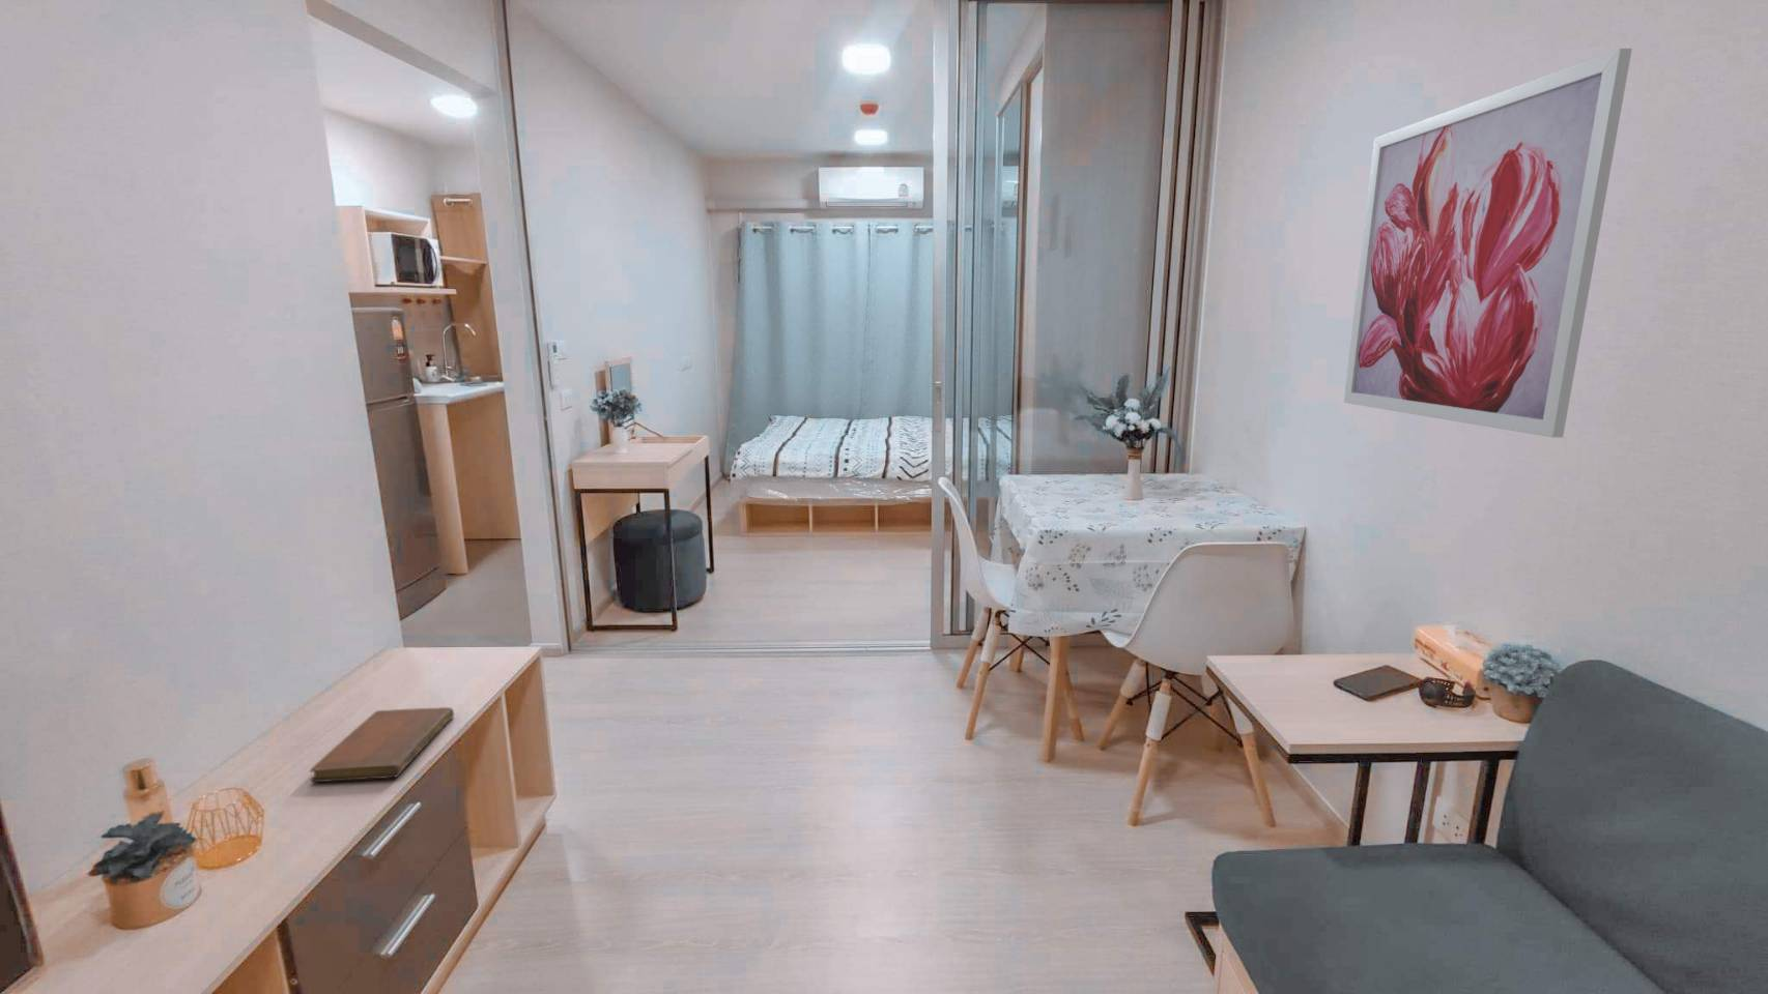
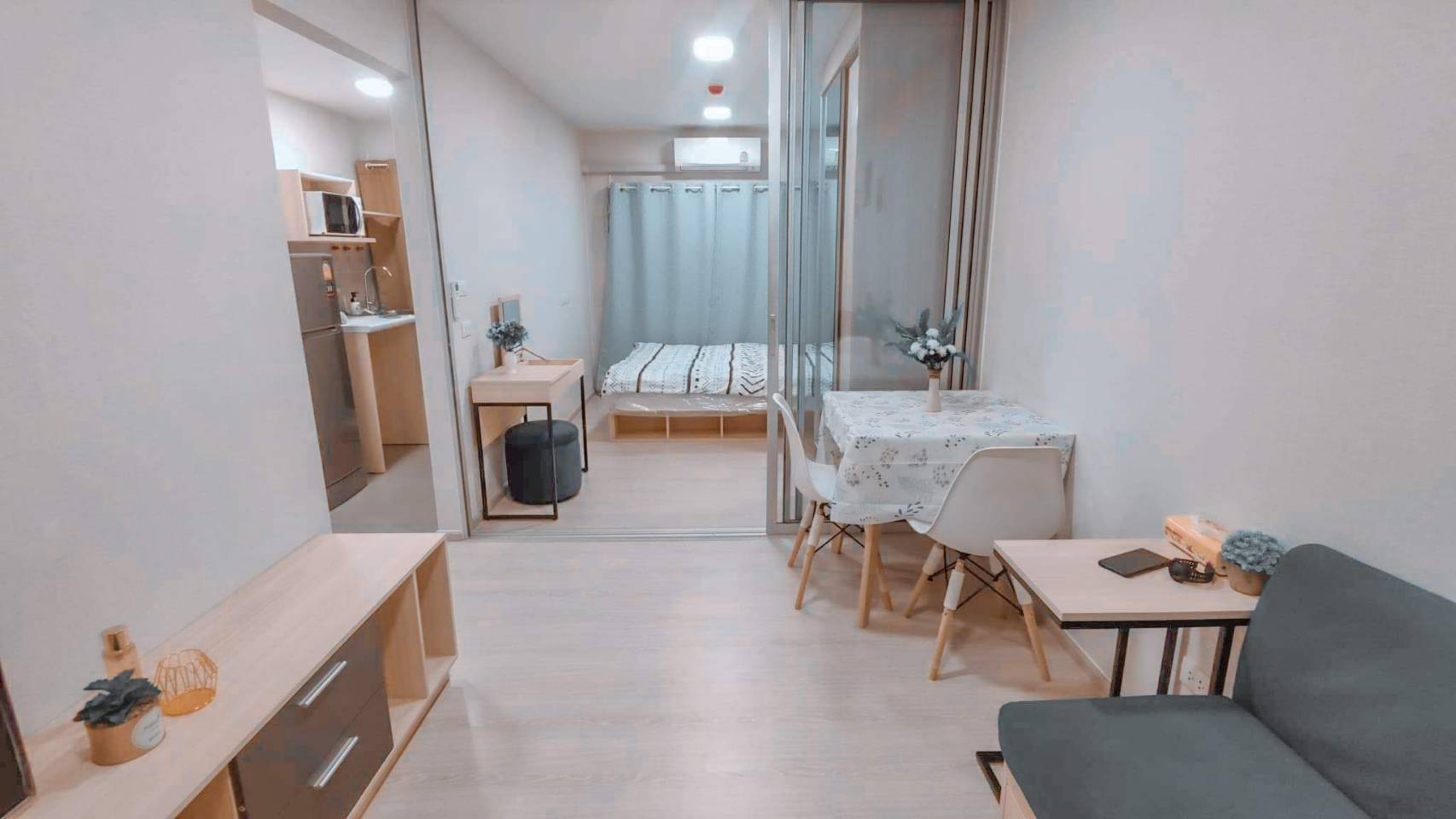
- notebook [308,706,455,783]
- wall art [1343,47,1633,438]
